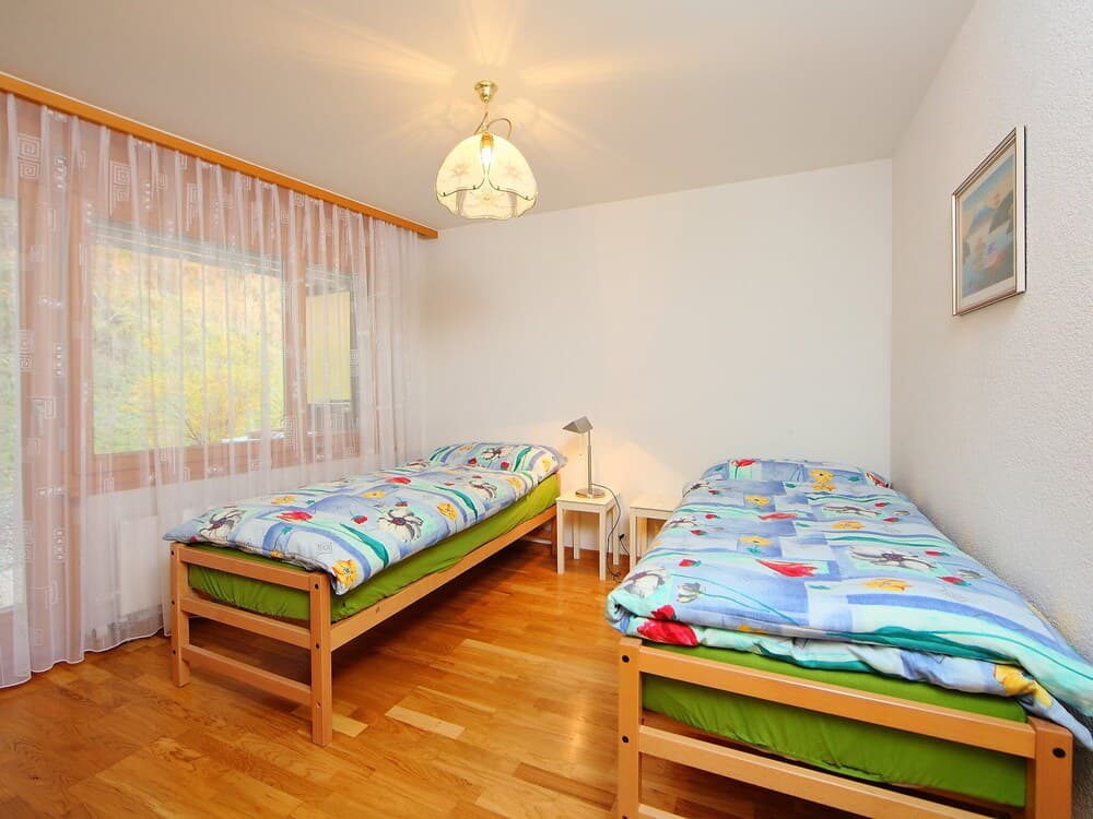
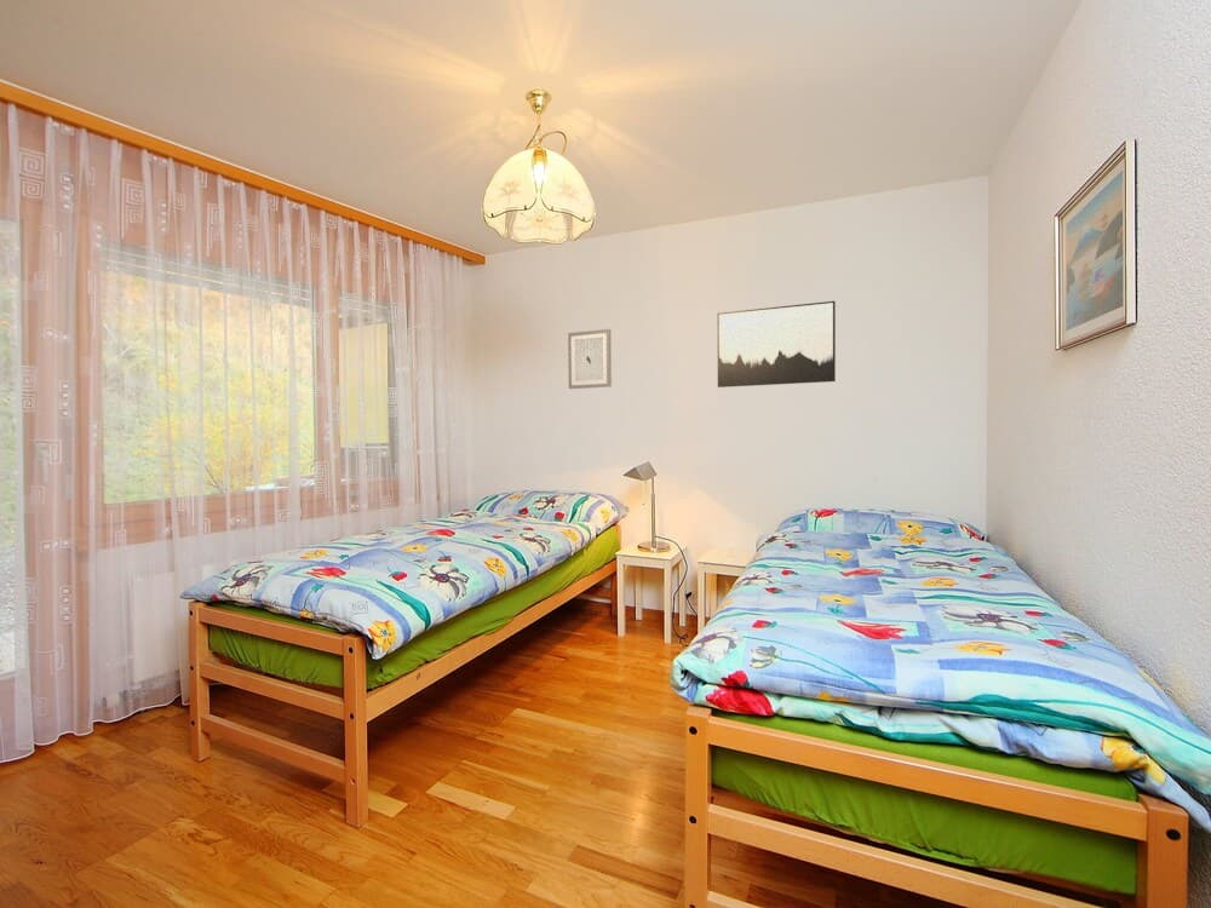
+ wall art [716,300,837,389]
+ wall art [567,328,613,390]
